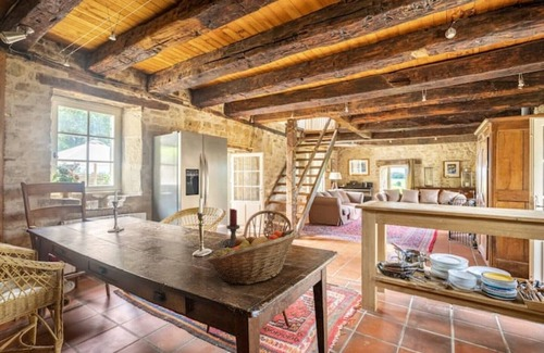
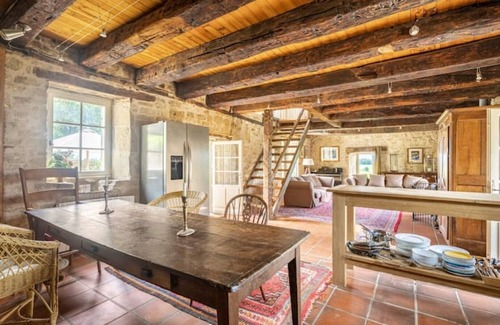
- candle holder [219,207,240,248]
- fruit basket [206,228,298,286]
